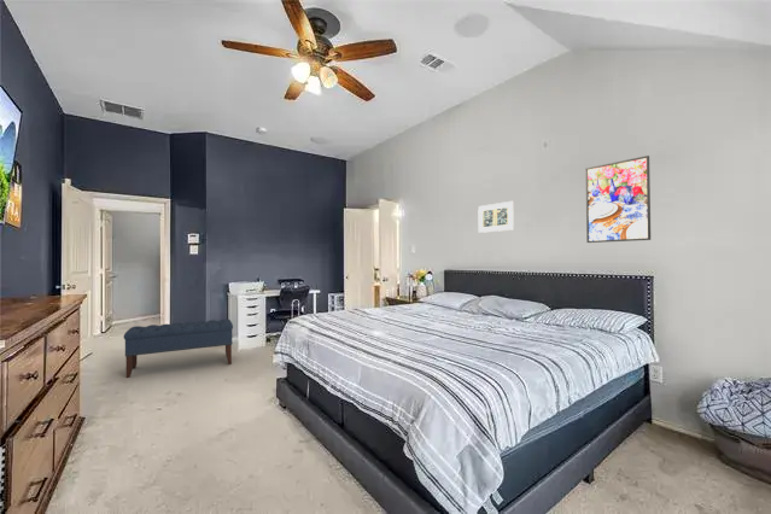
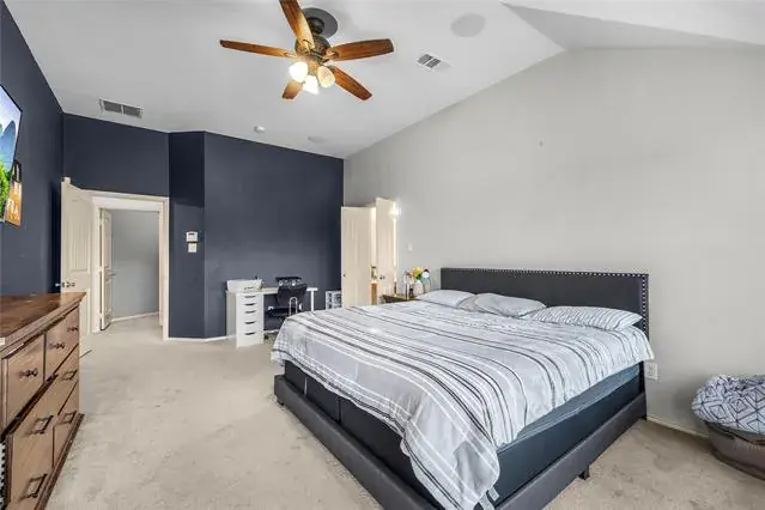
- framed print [585,154,652,244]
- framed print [477,200,515,234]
- bench [123,319,234,379]
